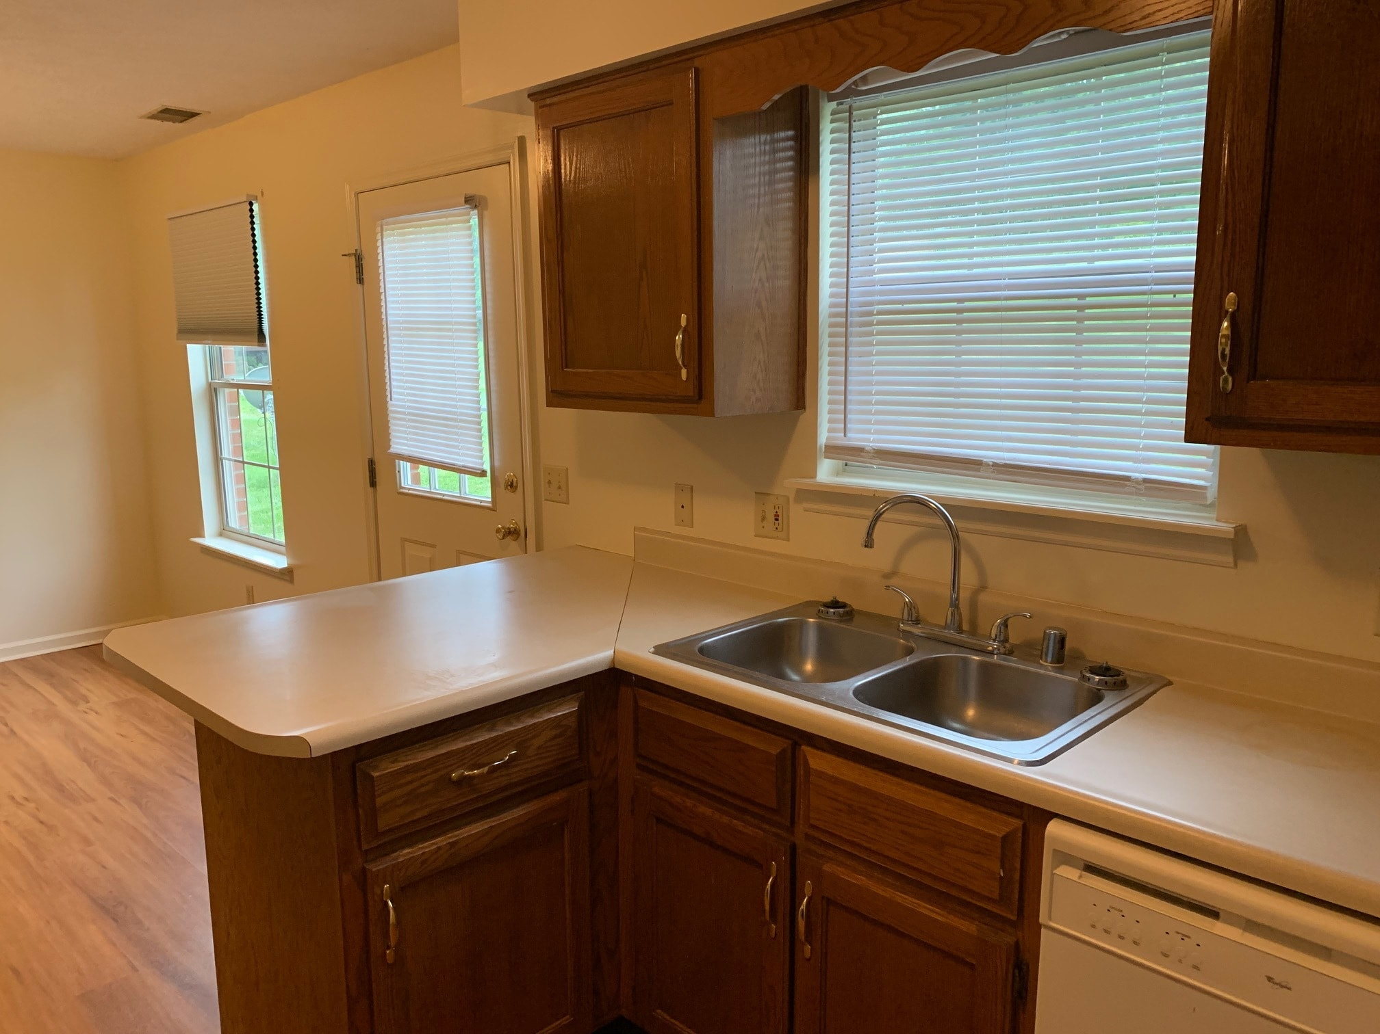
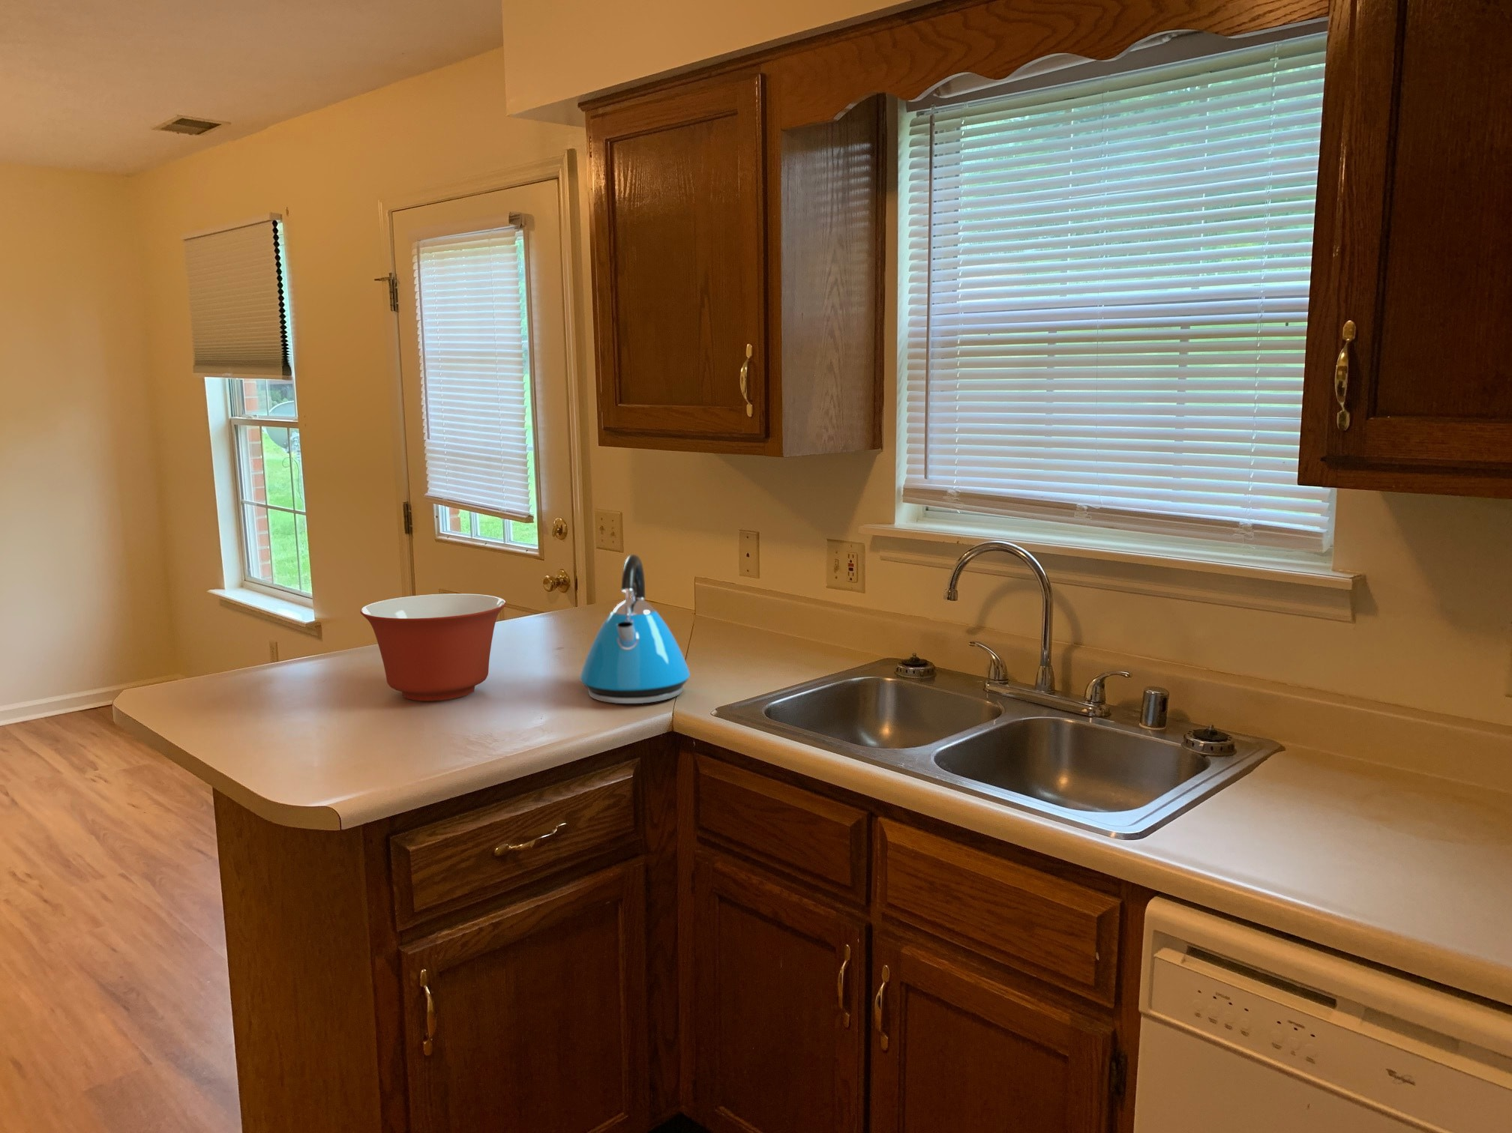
+ mixing bowl [360,594,507,701]
+ kettle [579,553,691,705]
